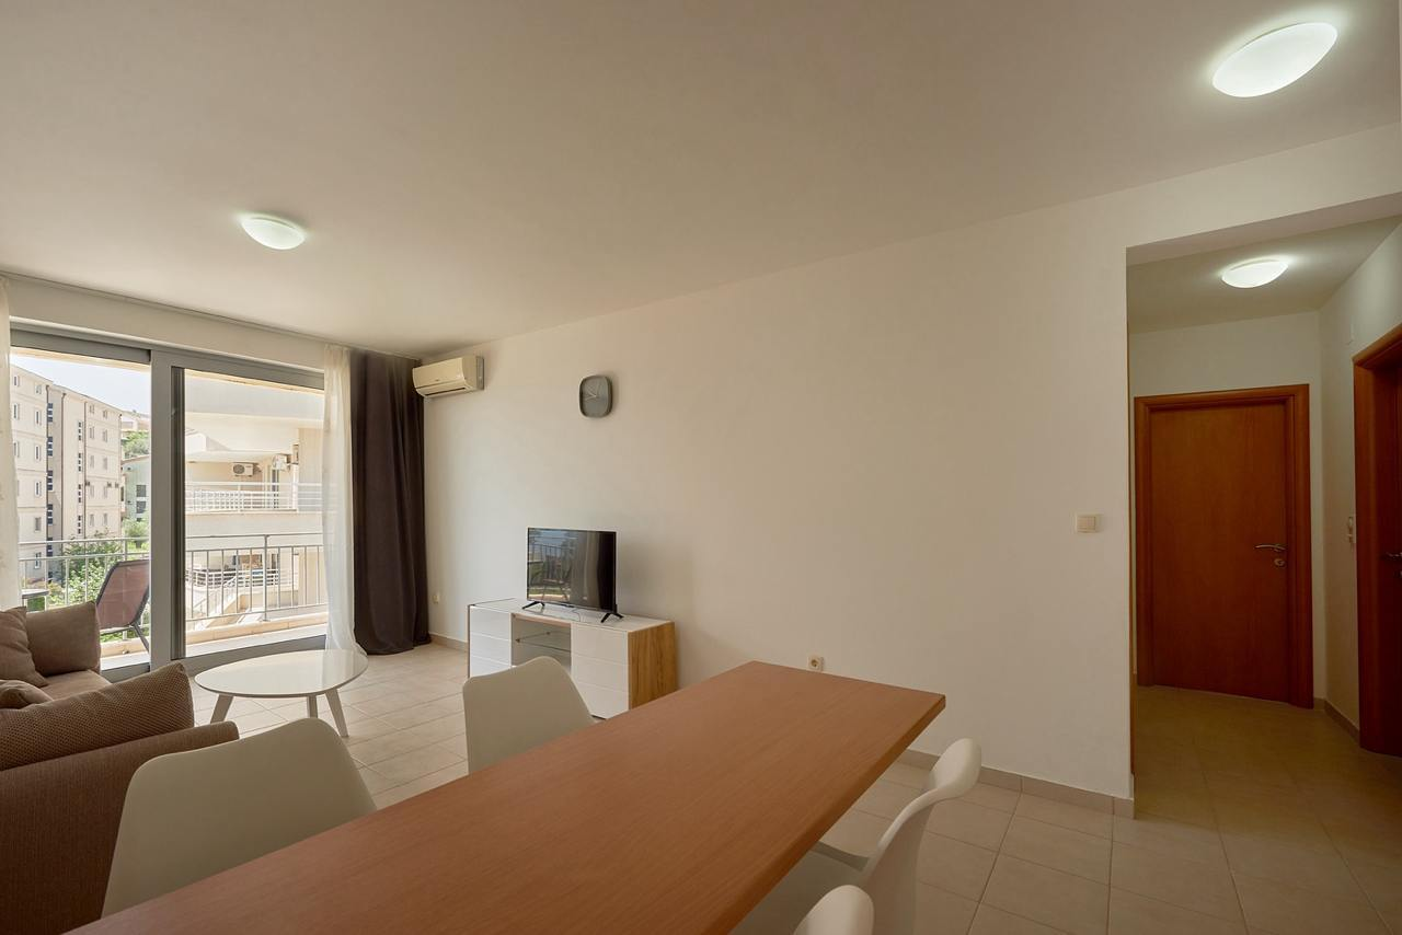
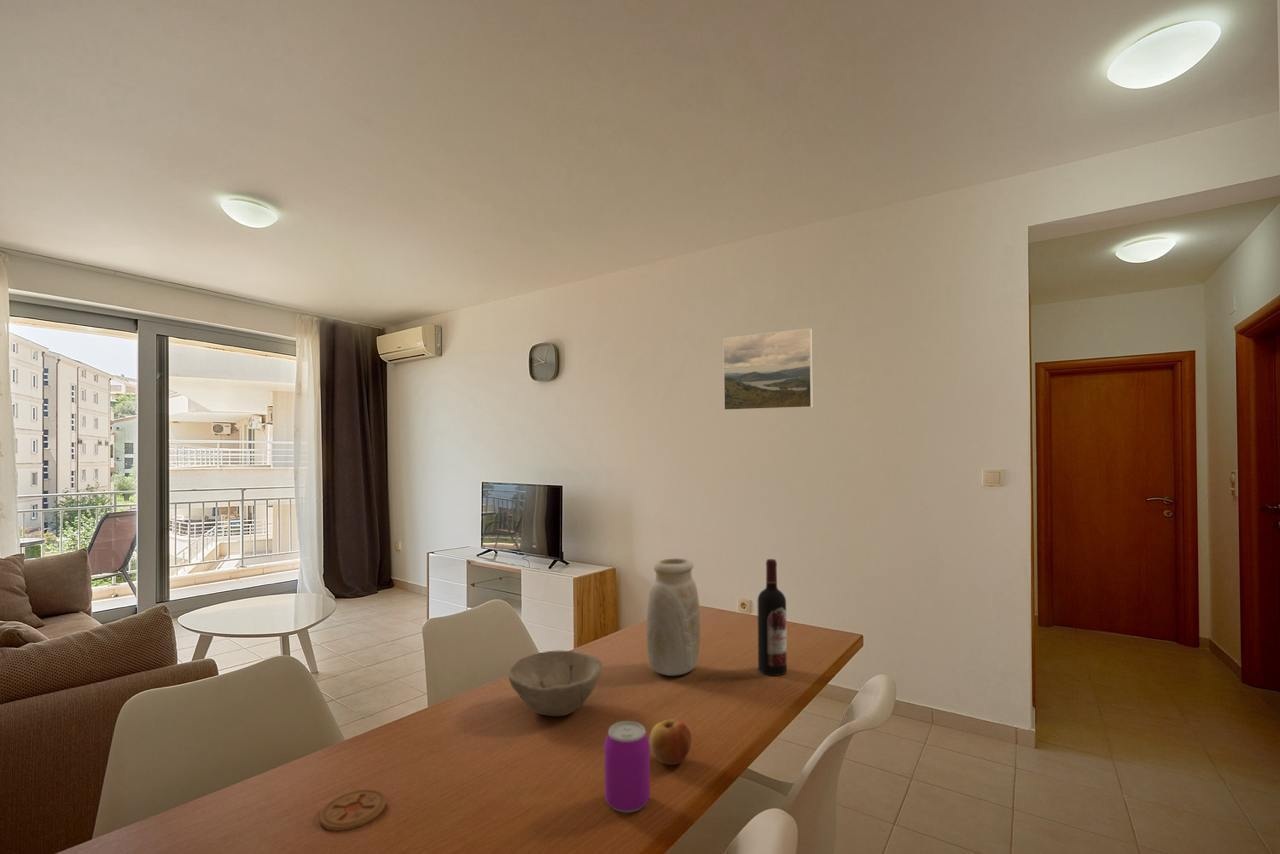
+ coaster [319,788,387,832]
+ wine bottle [757,558,788,677]
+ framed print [722,327,814,411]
+ apple [648,719,692,766]
+ bowl [507,650,603,717]
+ beverage can [603,720,651,814]
+ vase [646,557,701,677]
